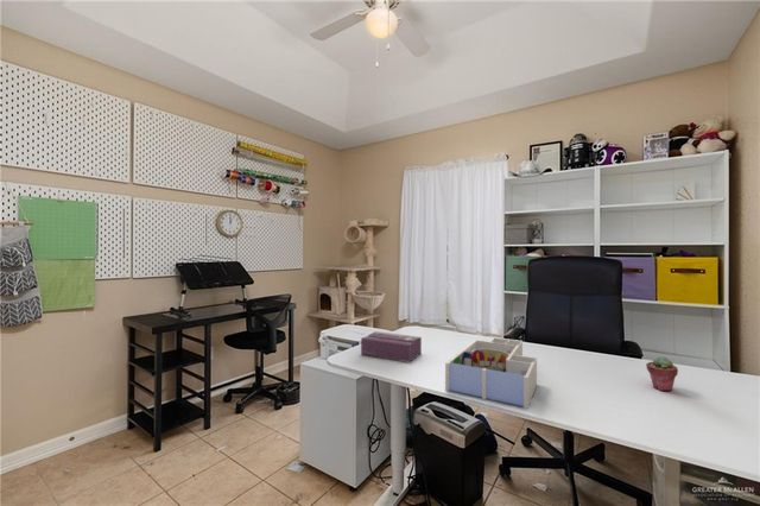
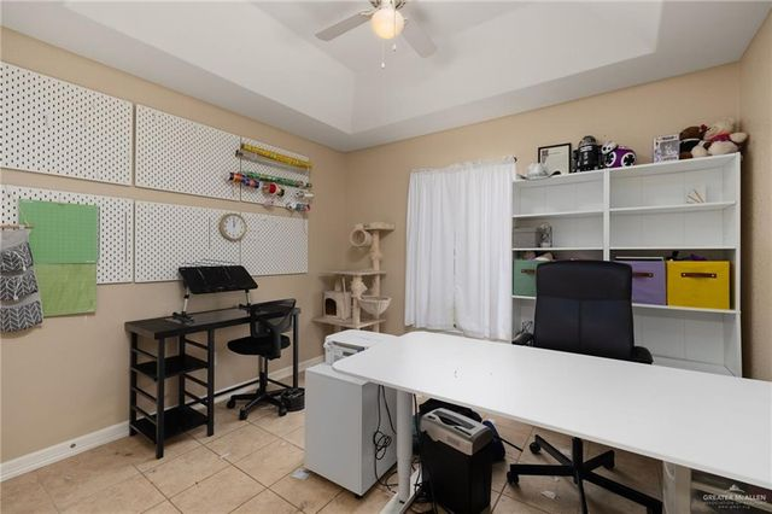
- potted succulent [645,355,679,392]
- tissue box [360,330,423,363]
- desk organizer [444,336,538,410]
